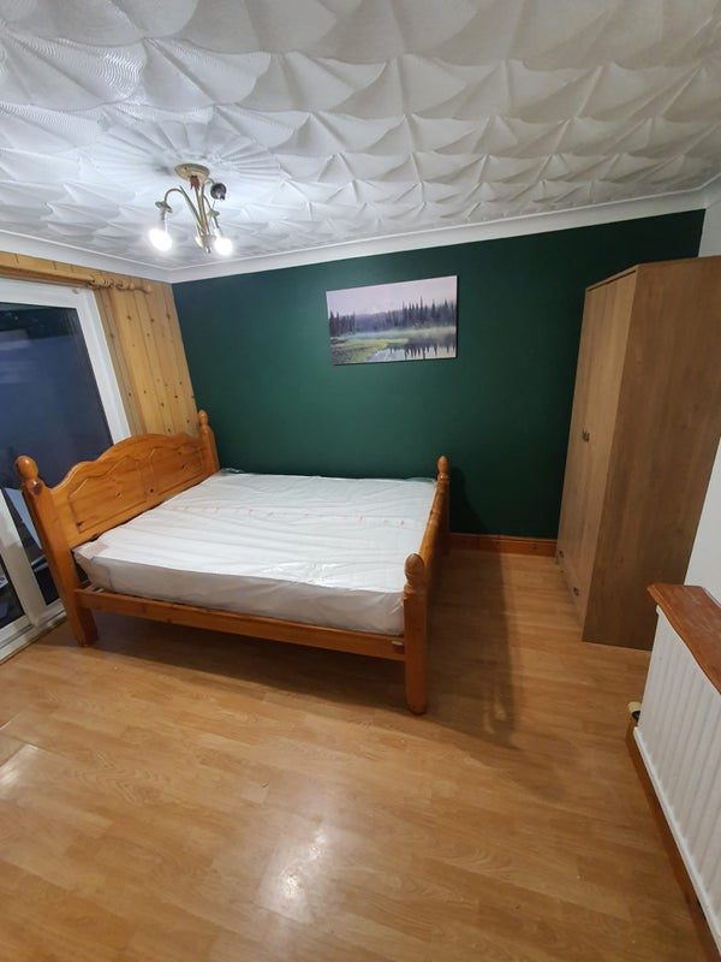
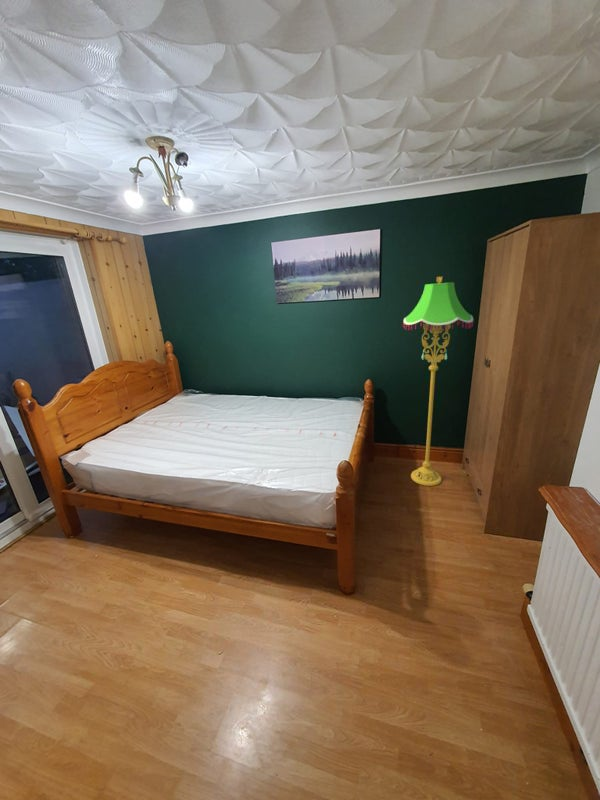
+ floor lamp [402,276,474,487]
